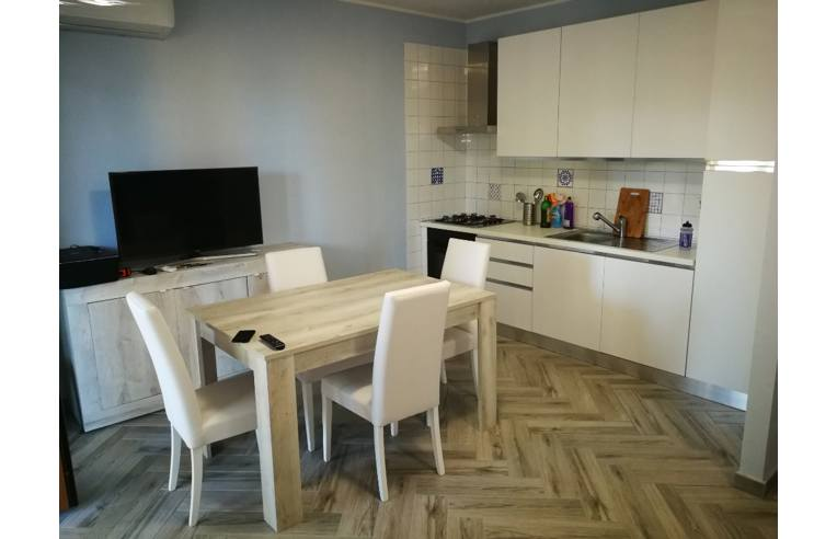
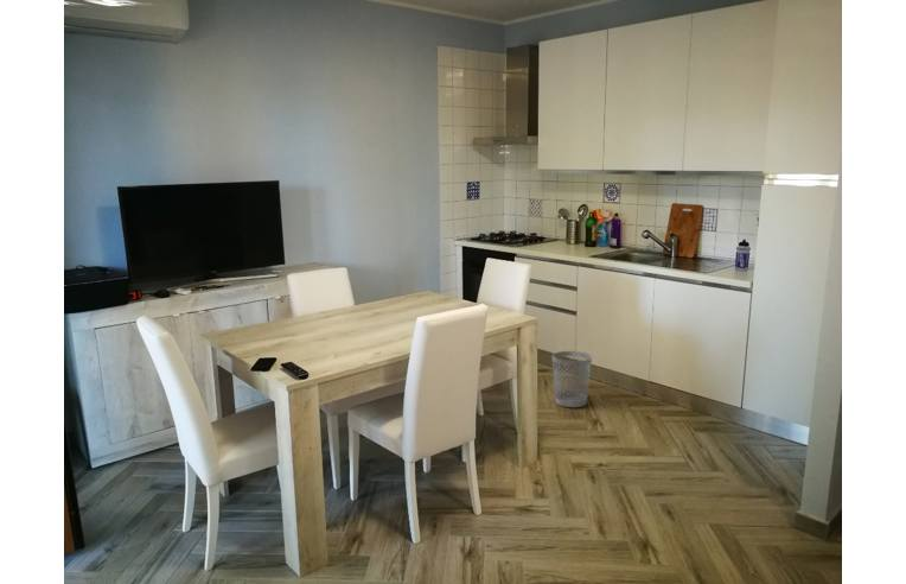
+ wastebasket [551,350,593,408]
